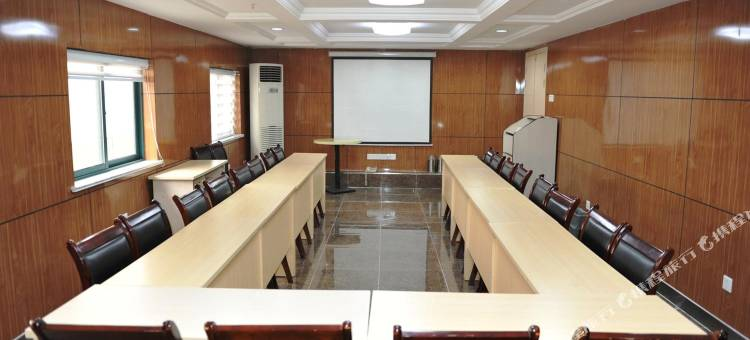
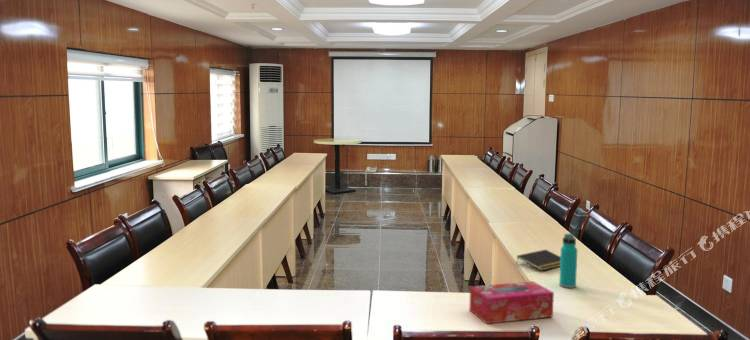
+ water bottle [558,232,578,289]
+ tissue box [468,280,555,325]
+ notepad [515,249,560,272]
